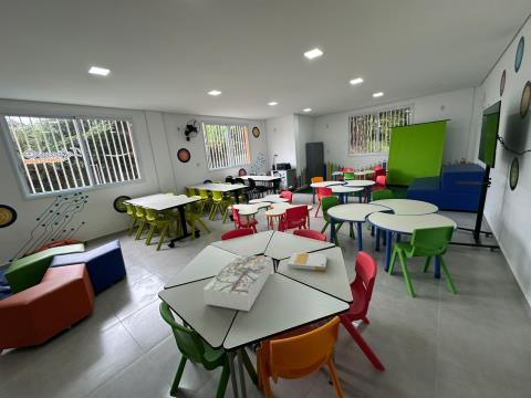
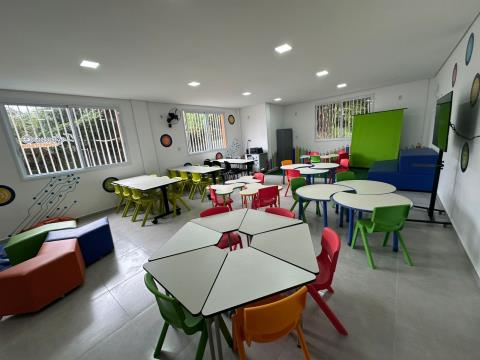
- board game [202,253,273,312]
- book [287,251,329,272]
